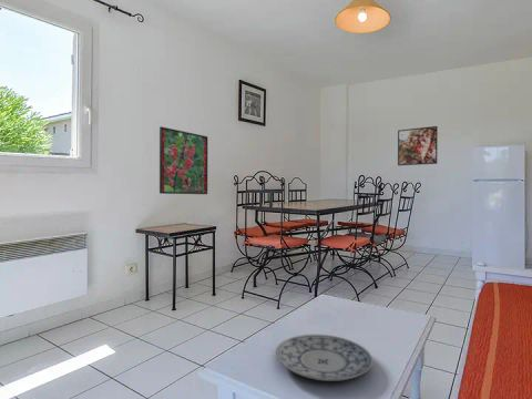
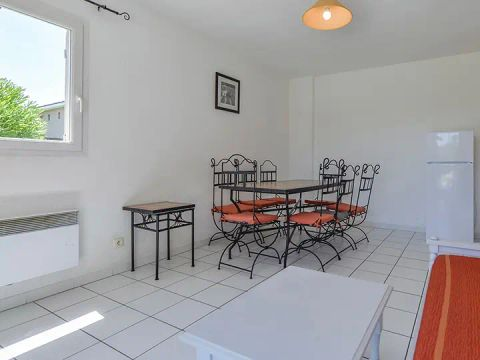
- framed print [158,125,208,195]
- plate [275,334,374,382]
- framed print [397,125,439,166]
